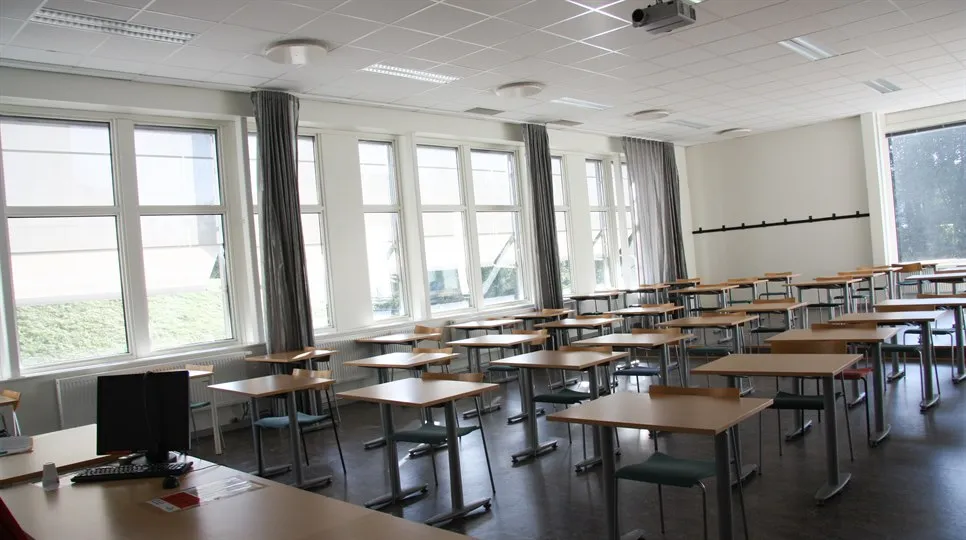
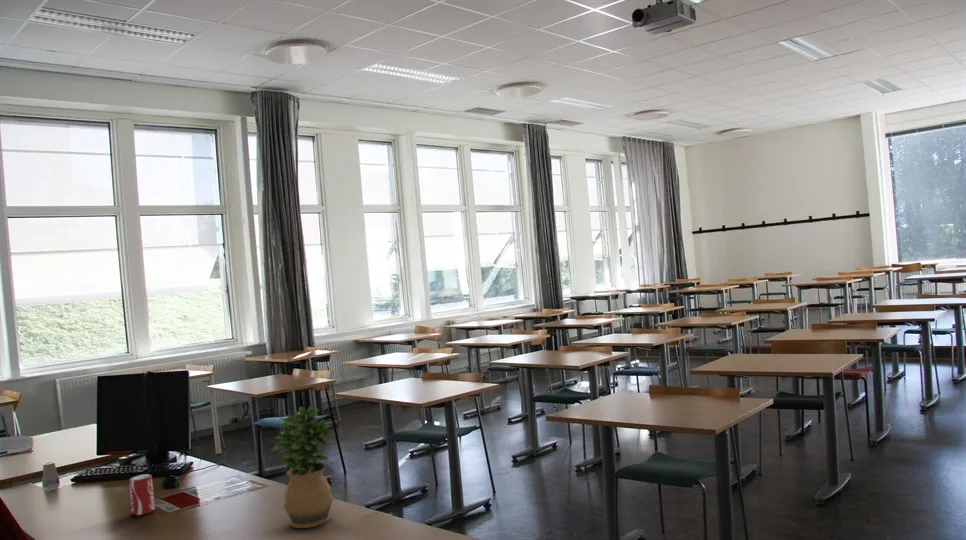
+ potted plant [272,405,335,529]
+ beverage can [128,473,156,516]
